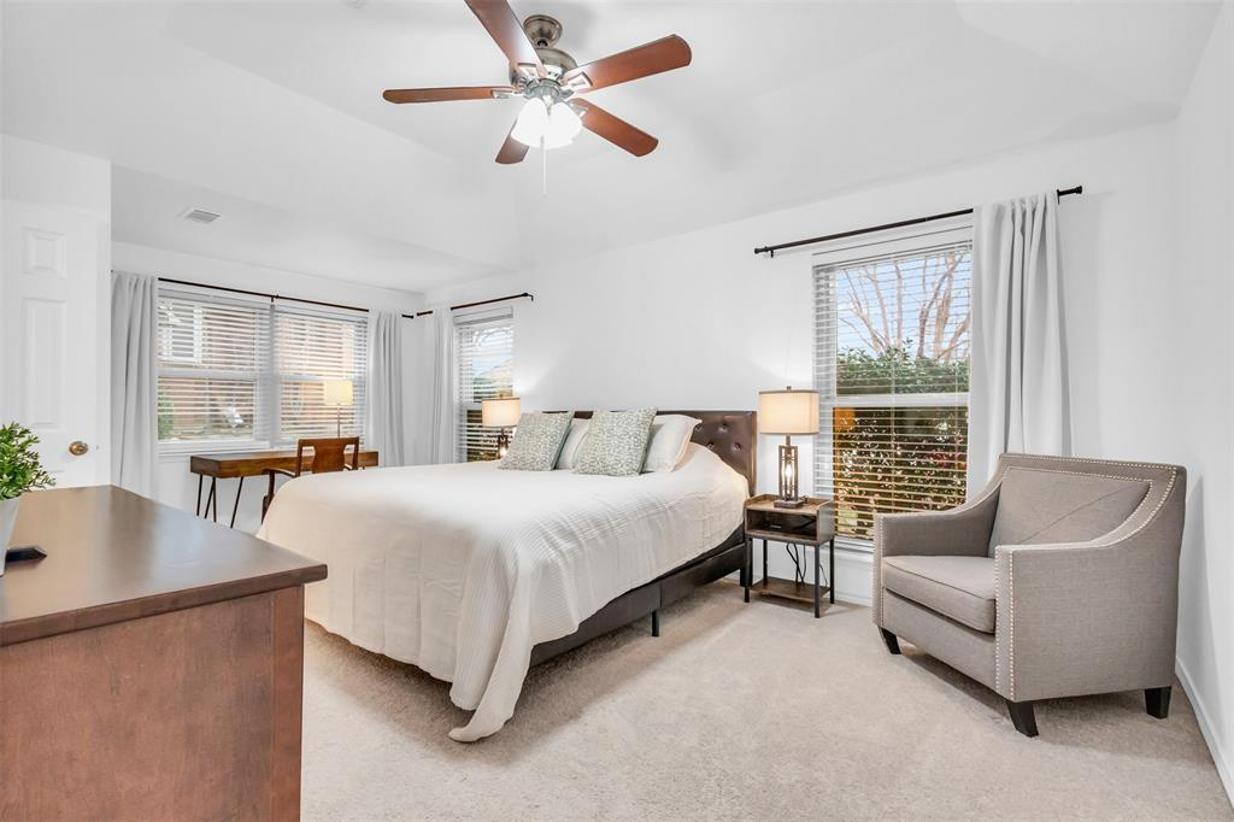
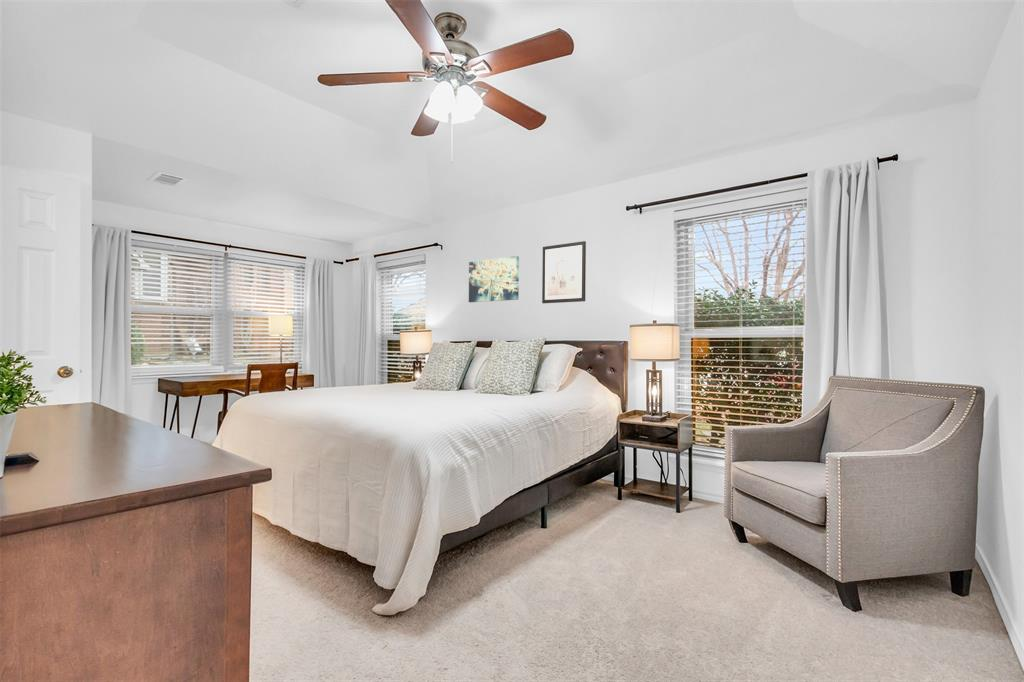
+ wall art [468,255,520,303]
+ wall art [541,240,587,304]
